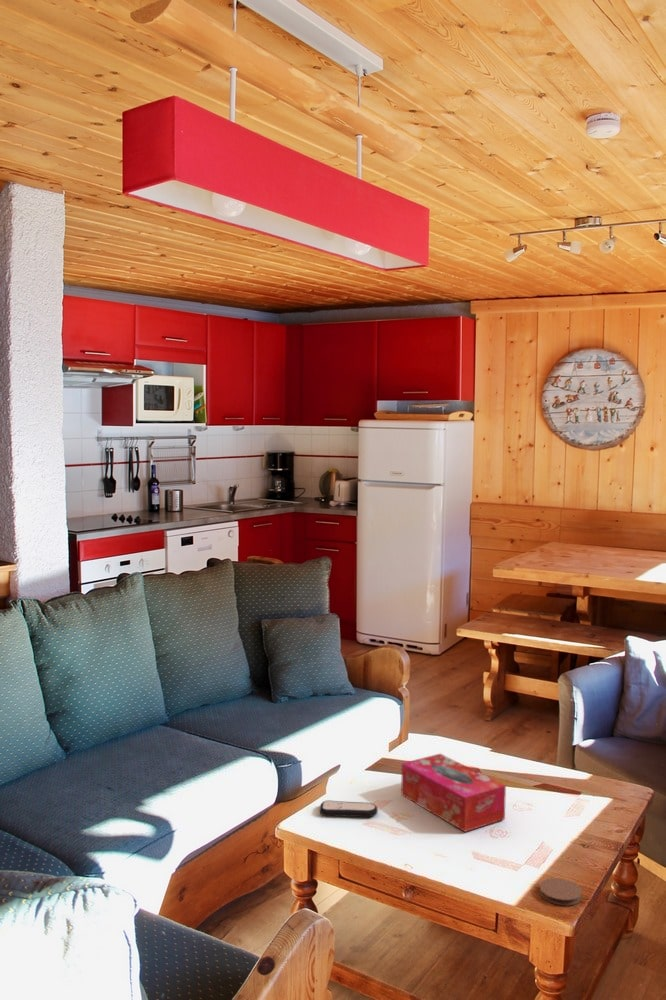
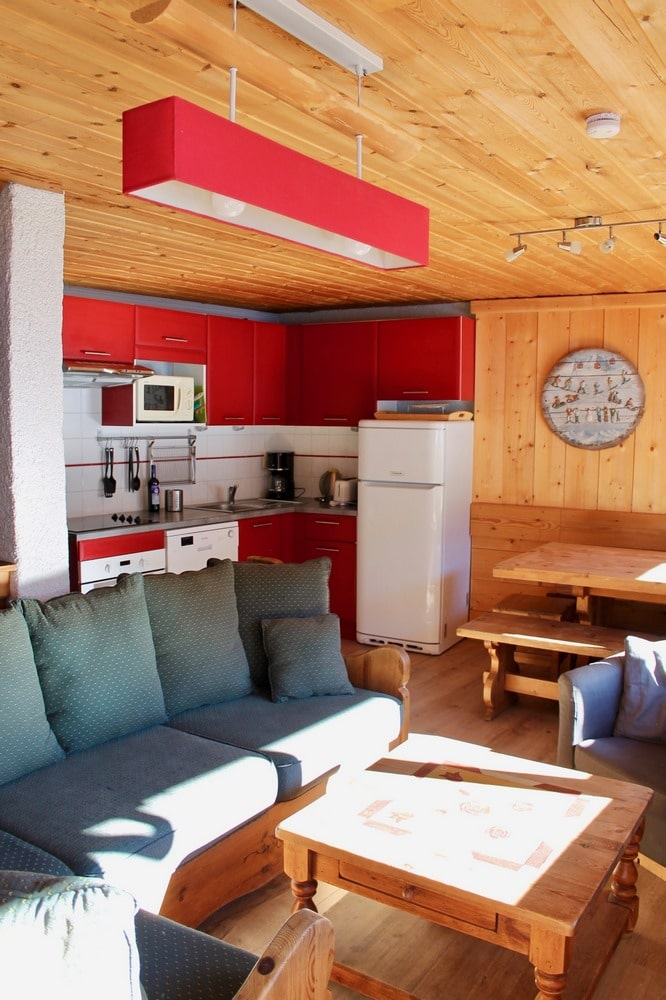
- remote control [318,799,378,818]
- tissue box [400,753,507,833]
- coaster [539,877,583,906]
